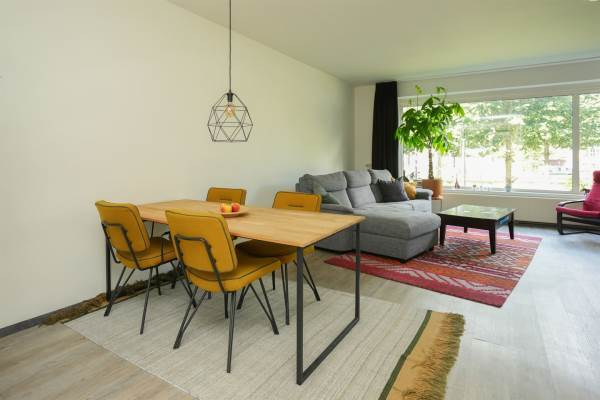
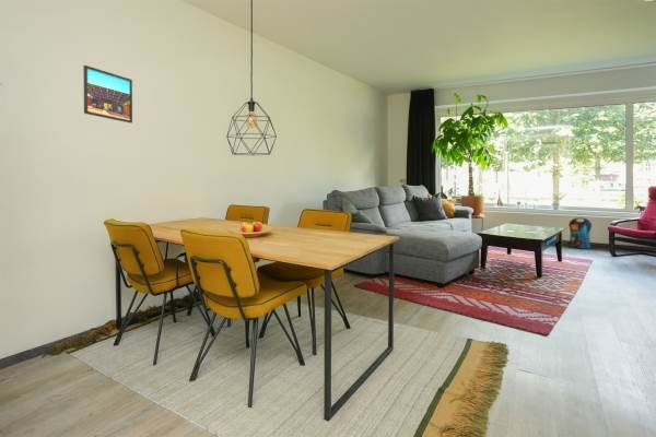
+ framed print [82,64,133,125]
+ pouch [567,216,593,249]
